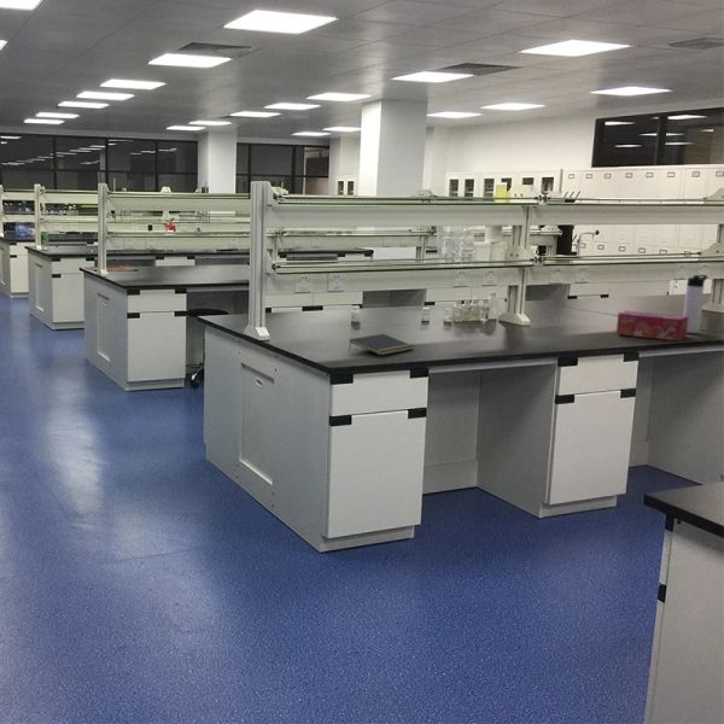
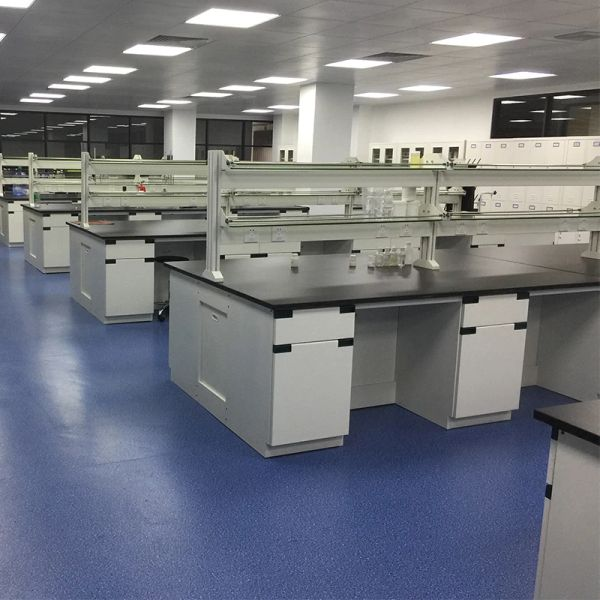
- notepad [348,333,414,356]
- tissue box [615,309,688,341]
- thermos bottle [682,274,708,334]
